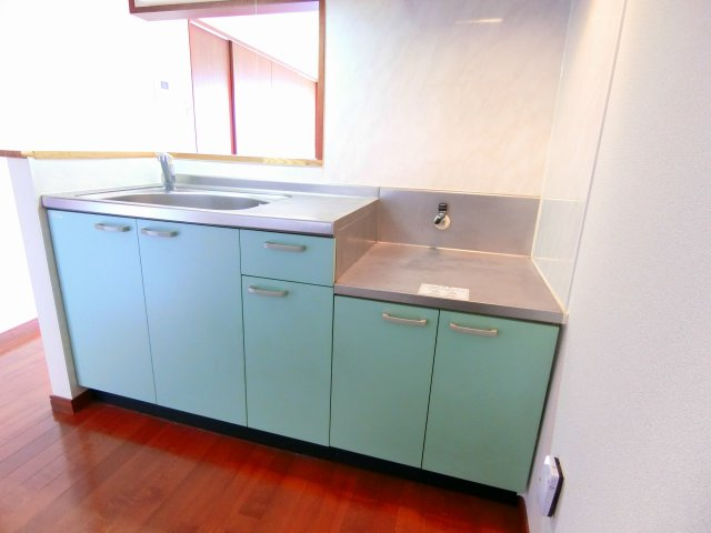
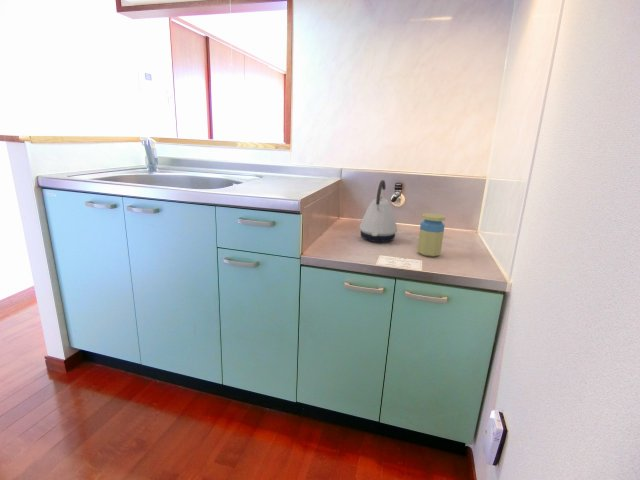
+ kettle [359,179,398,243]
+ jar [416,212,446,258]
